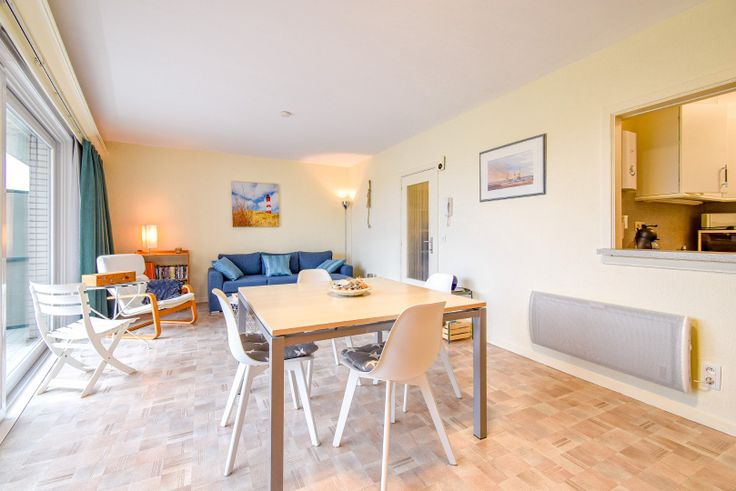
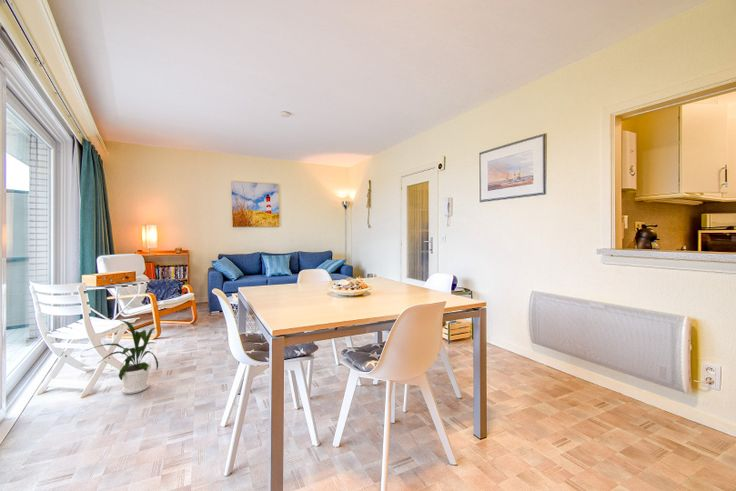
+ house plant [86,319,159,395]
